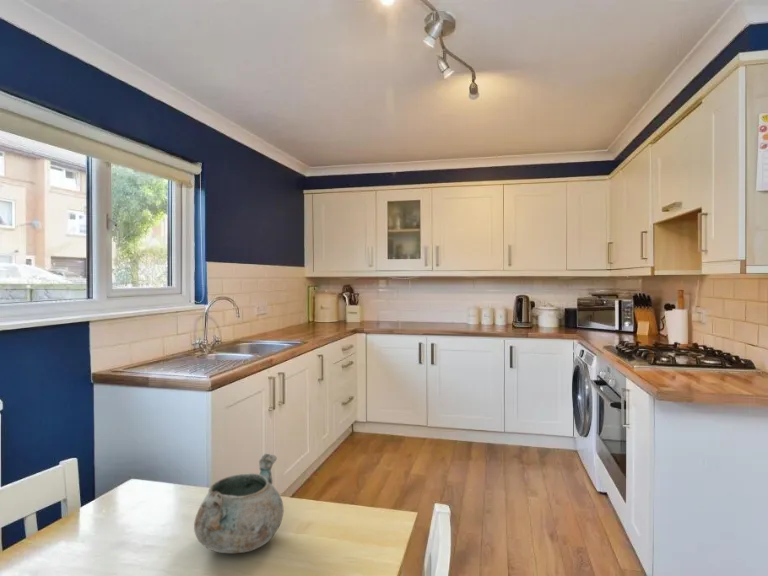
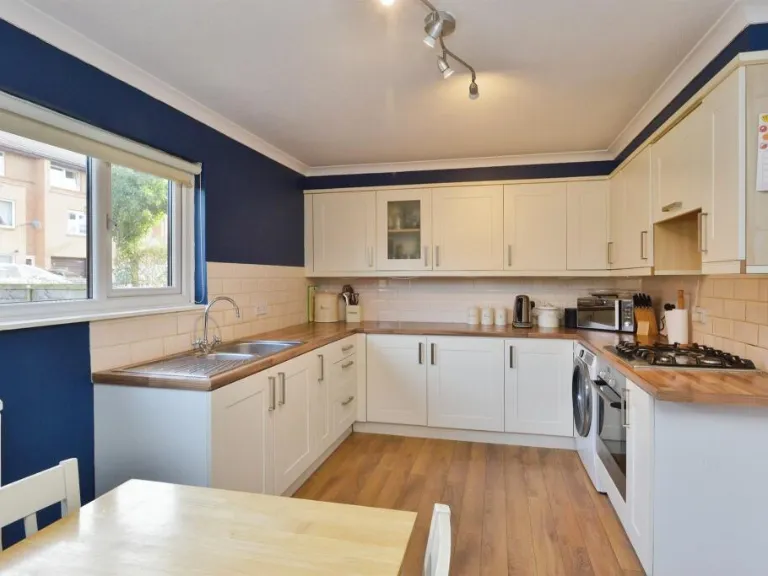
- decorative bowl [193,453,285,554]
